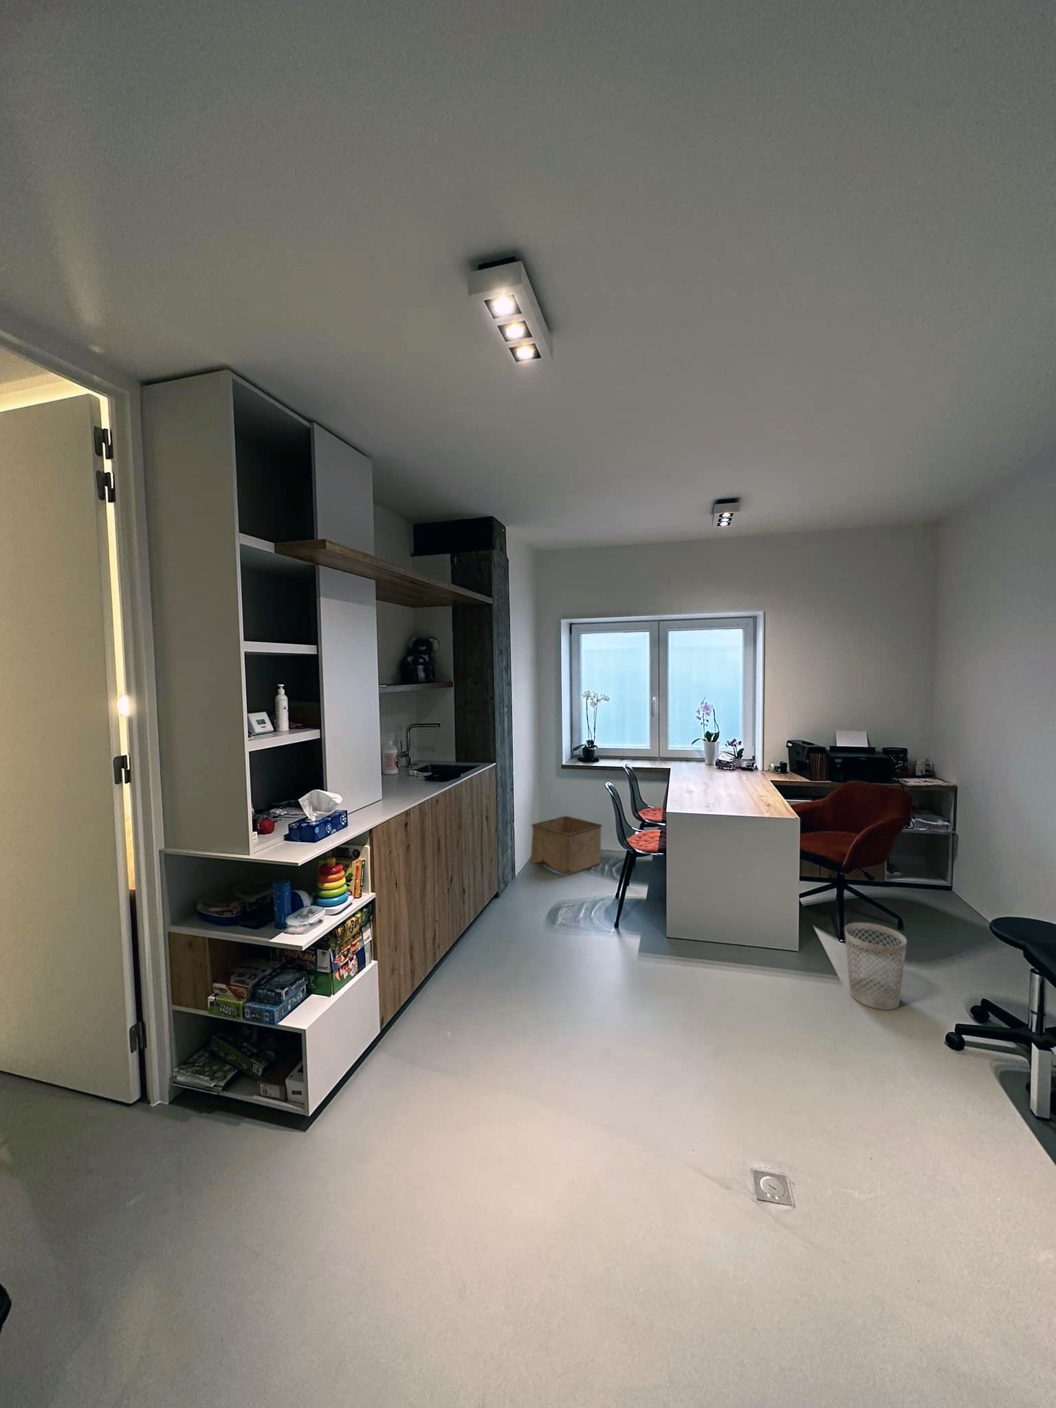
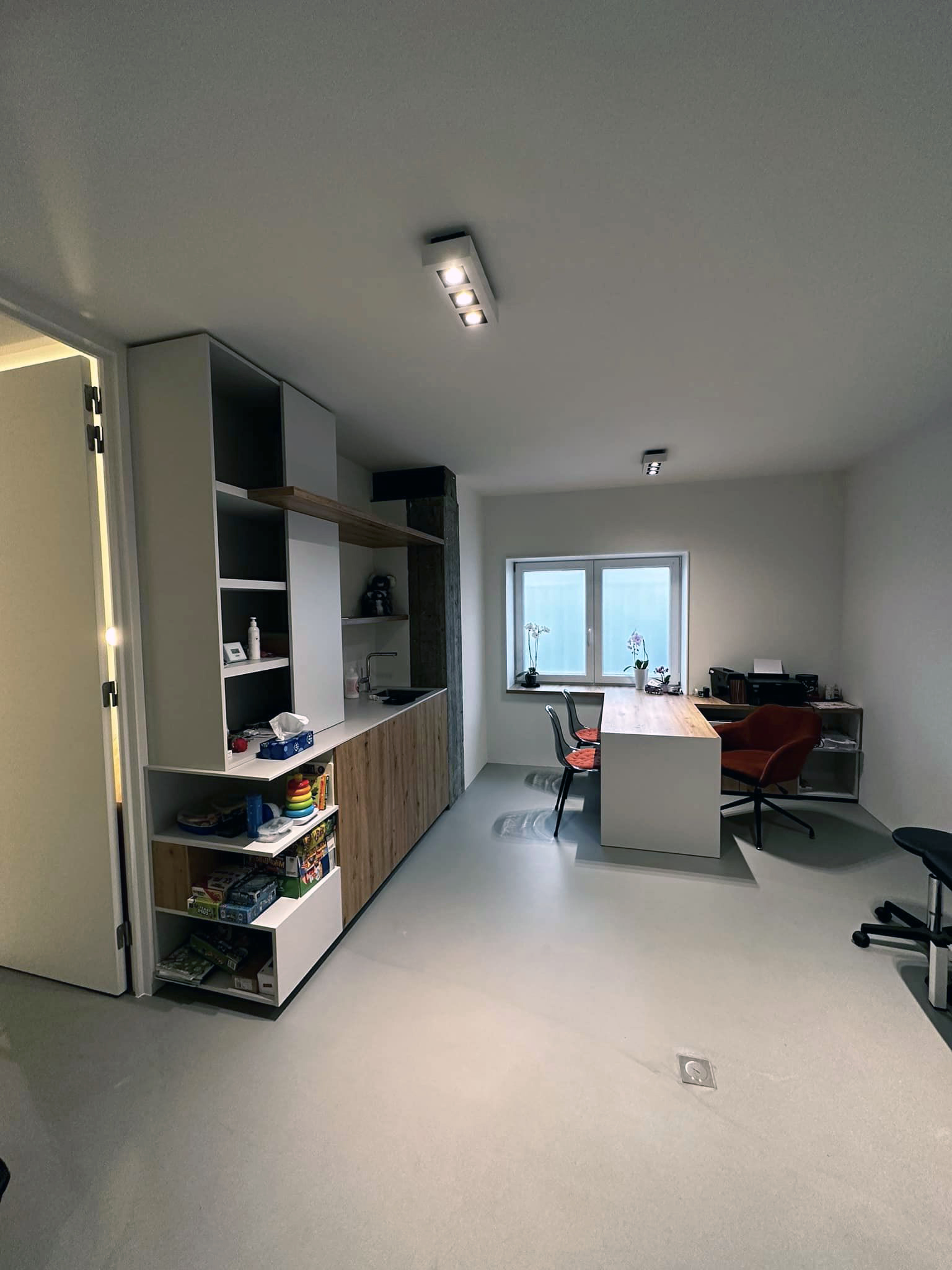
- storage bin [529,815,603,876]
- wastebasket [843,922,907,1011]
